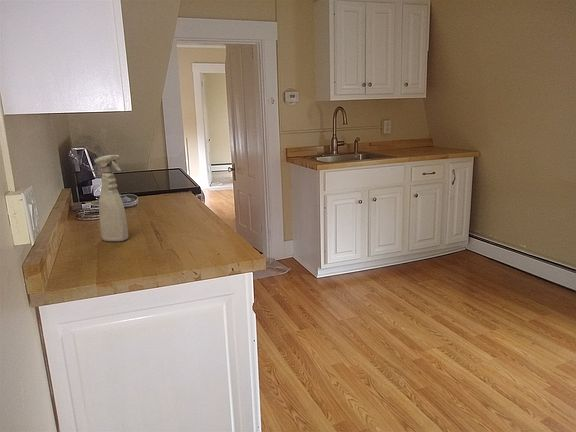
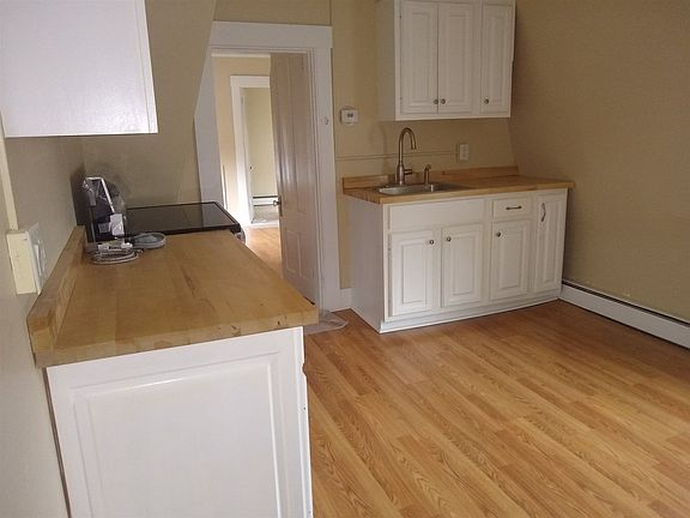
- spray bottle [93,154,129,242]
